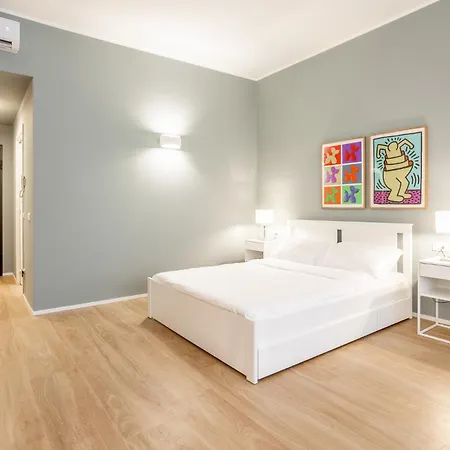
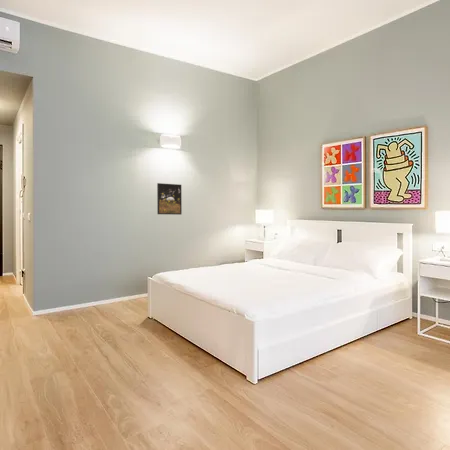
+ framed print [156,182,183,216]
